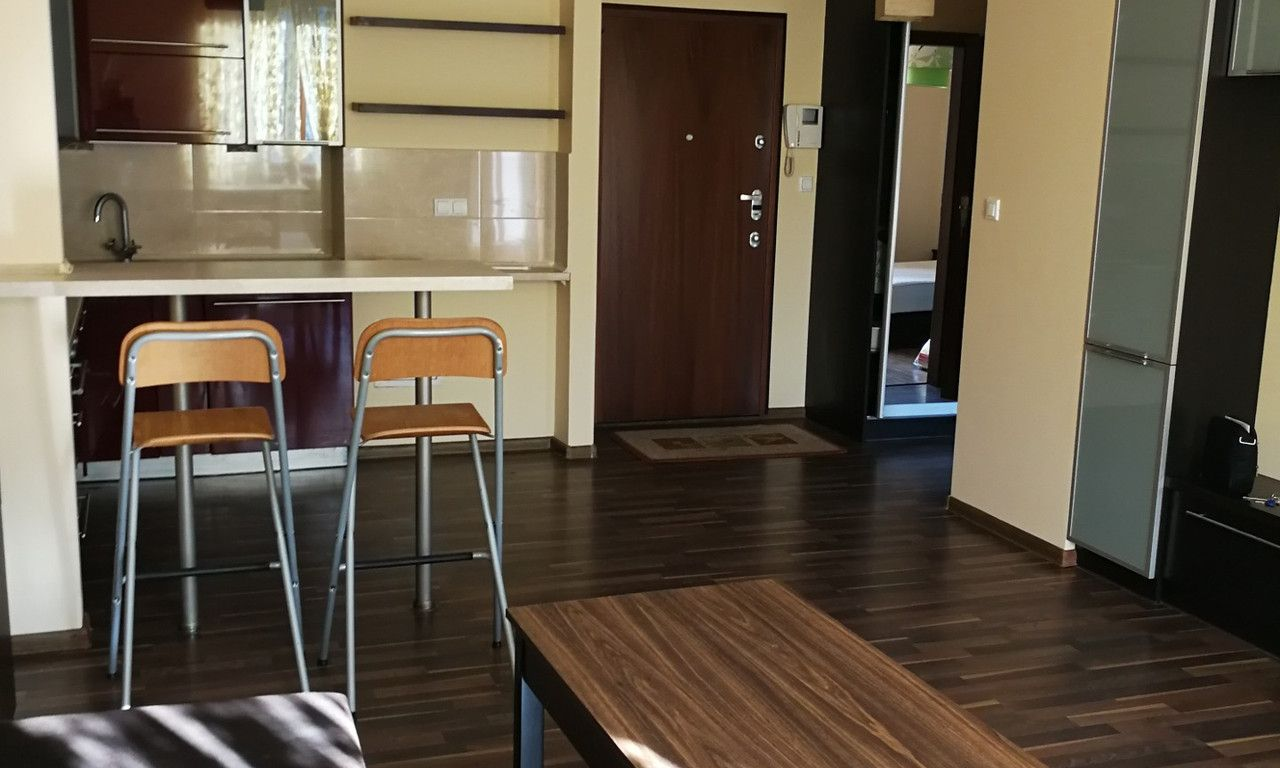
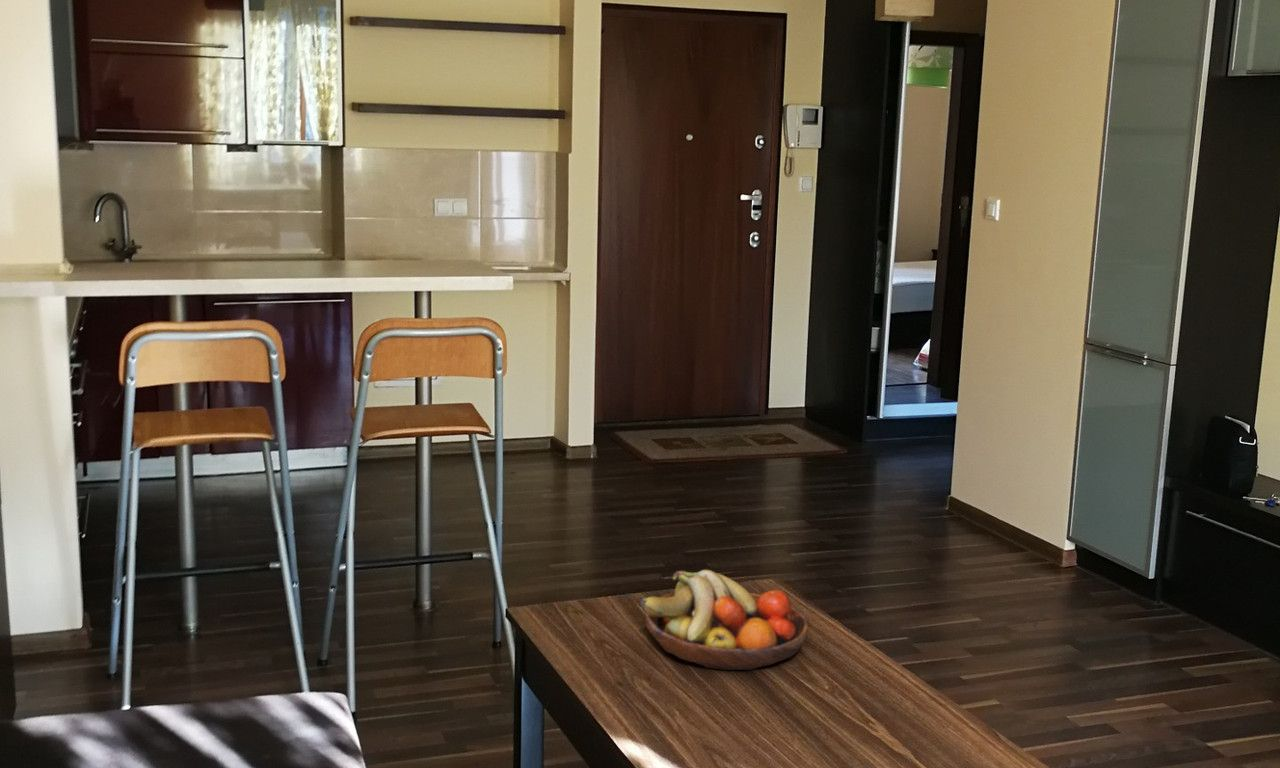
+ fruit bowl [639,569,809,671]
